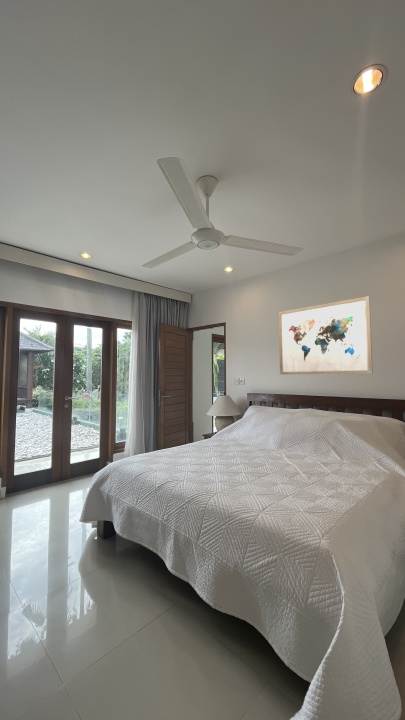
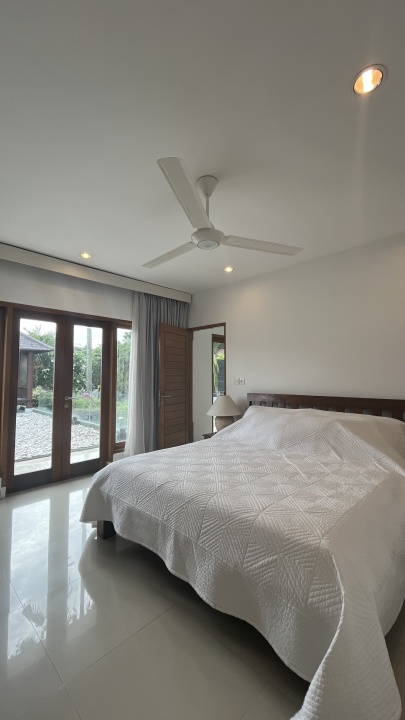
- wall art [278,295,374,375]
